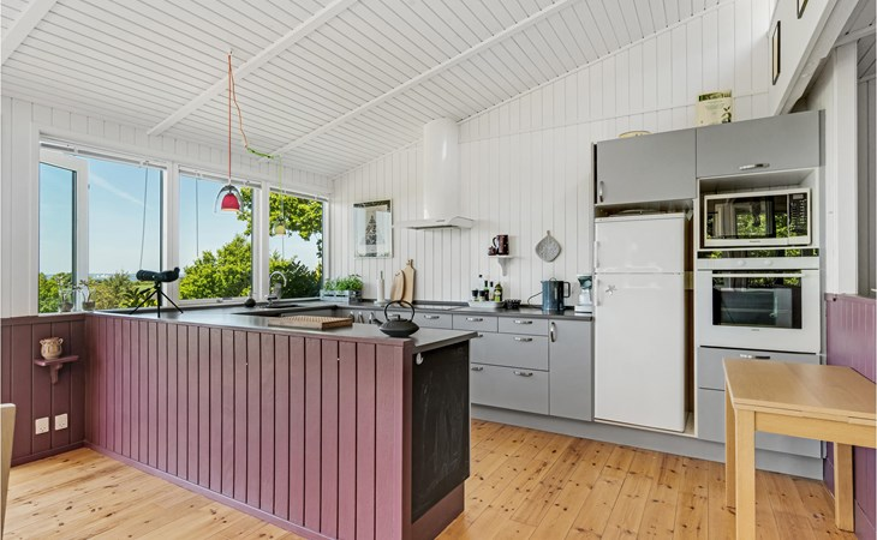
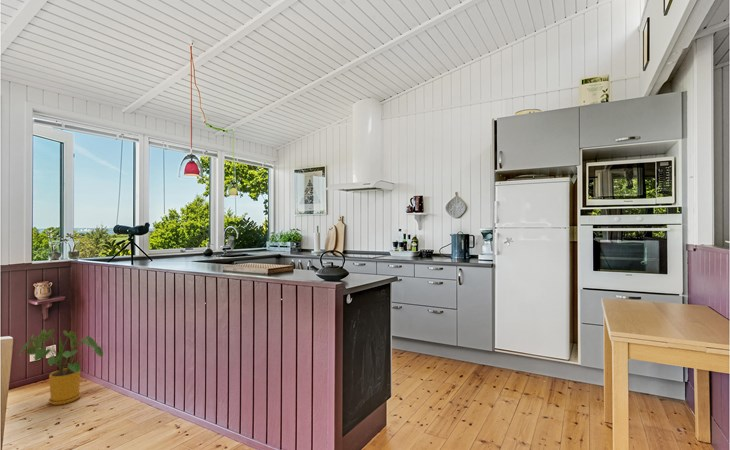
+ house plant [19,328,104,406]
